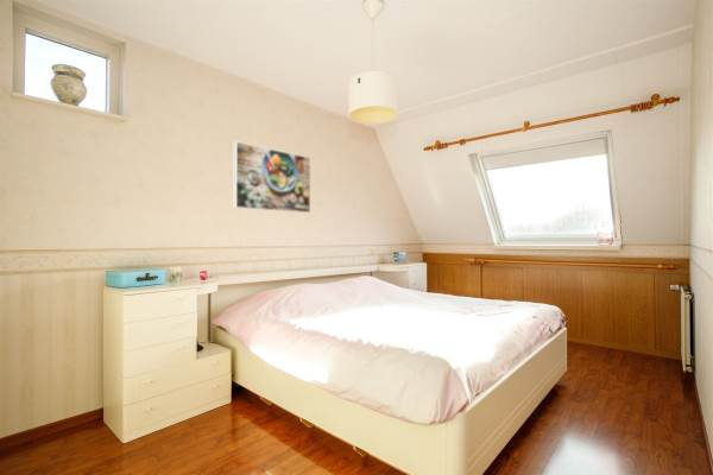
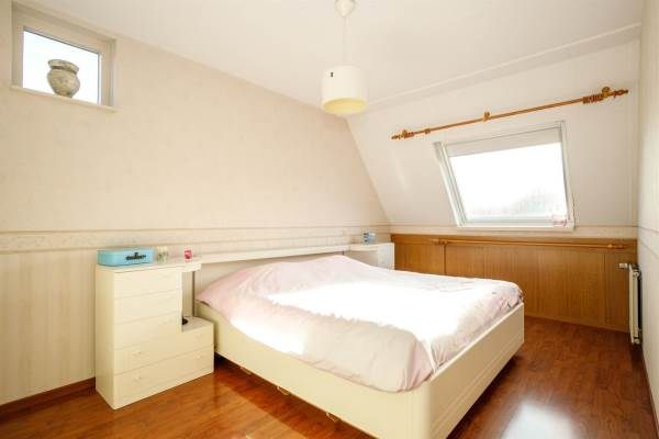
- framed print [233,140,311,214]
